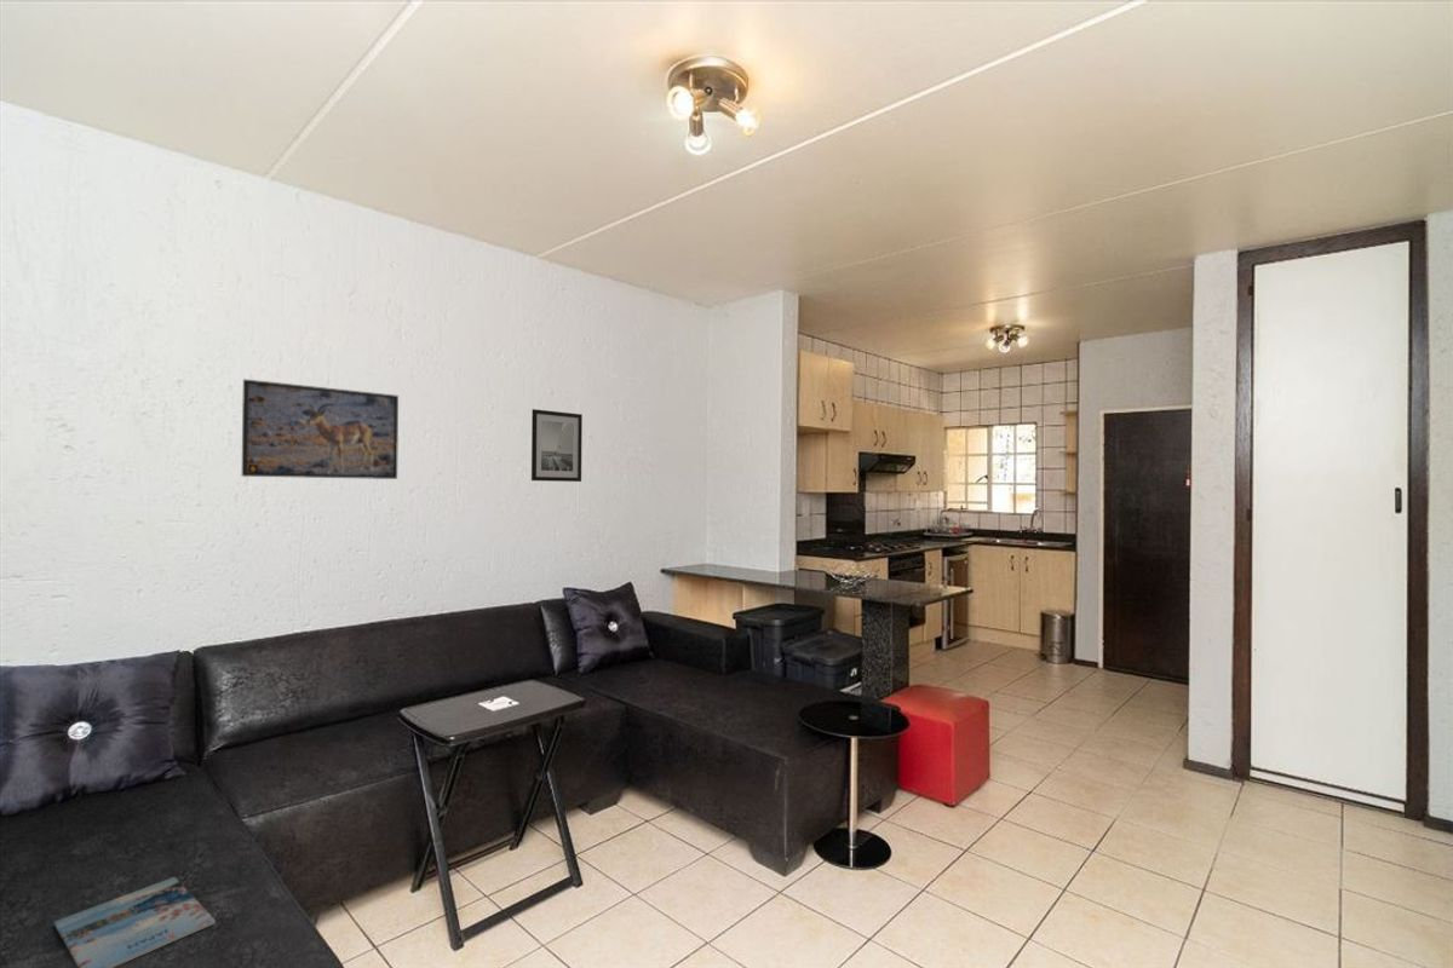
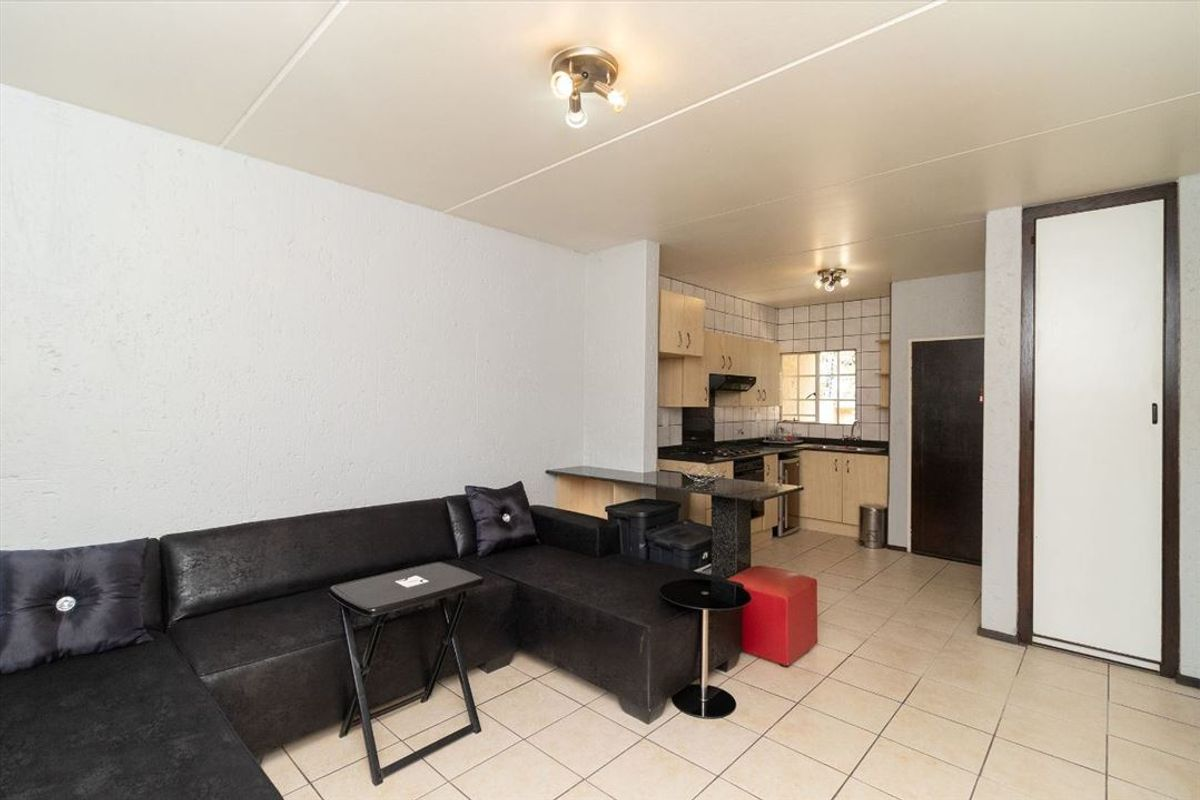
- wall art [530,408,584,483]
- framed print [241,378,400,480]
- magazine [53,876,217,968]
